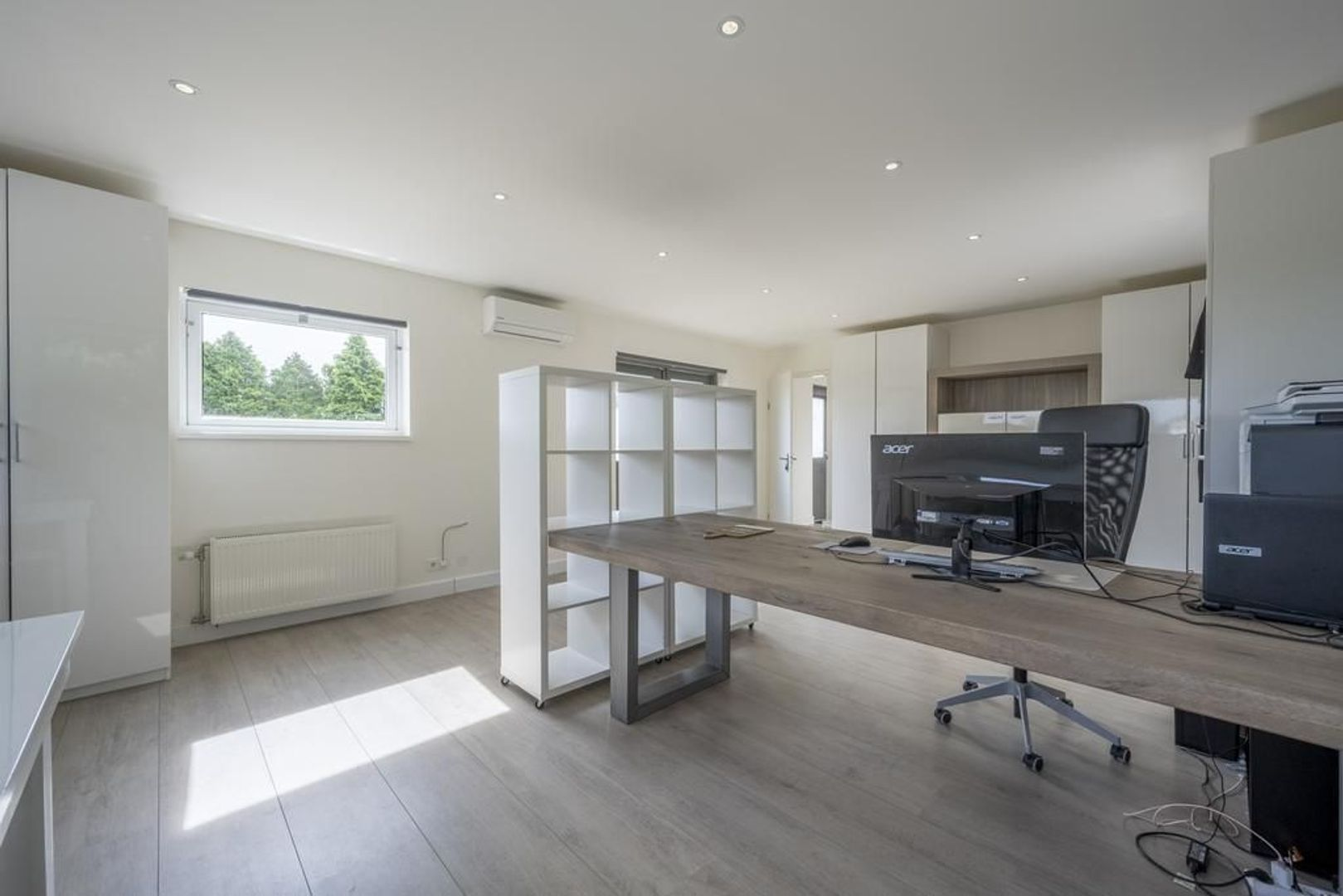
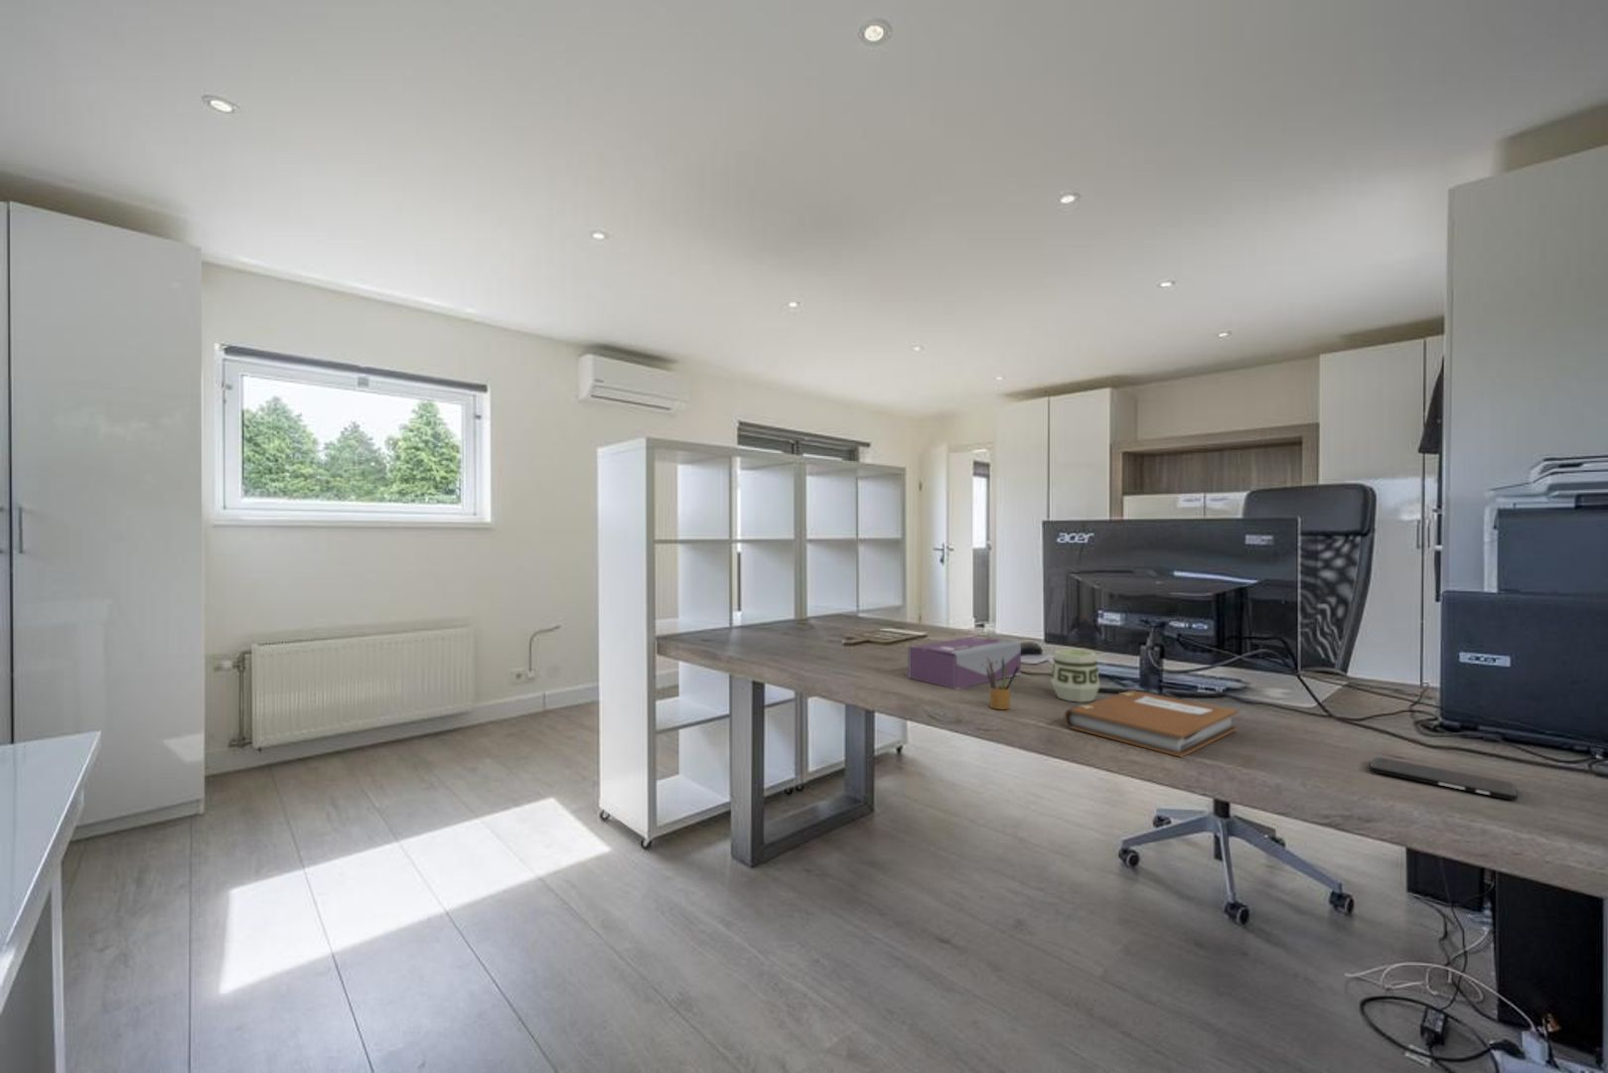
+ cup [1050,648,1100,703]
+ pencil box [985,656,1020,710]
+ tissue box [906,635,1023,691]
+ notebook [1063,690,1238,758]
+ smartphone [1367,756,1518,801]
